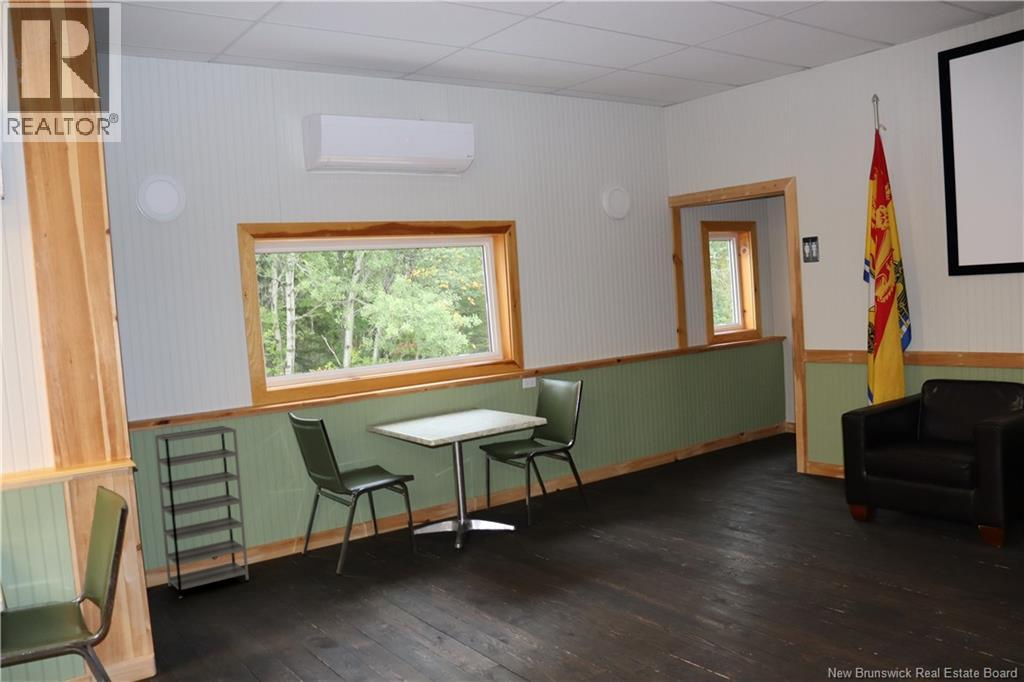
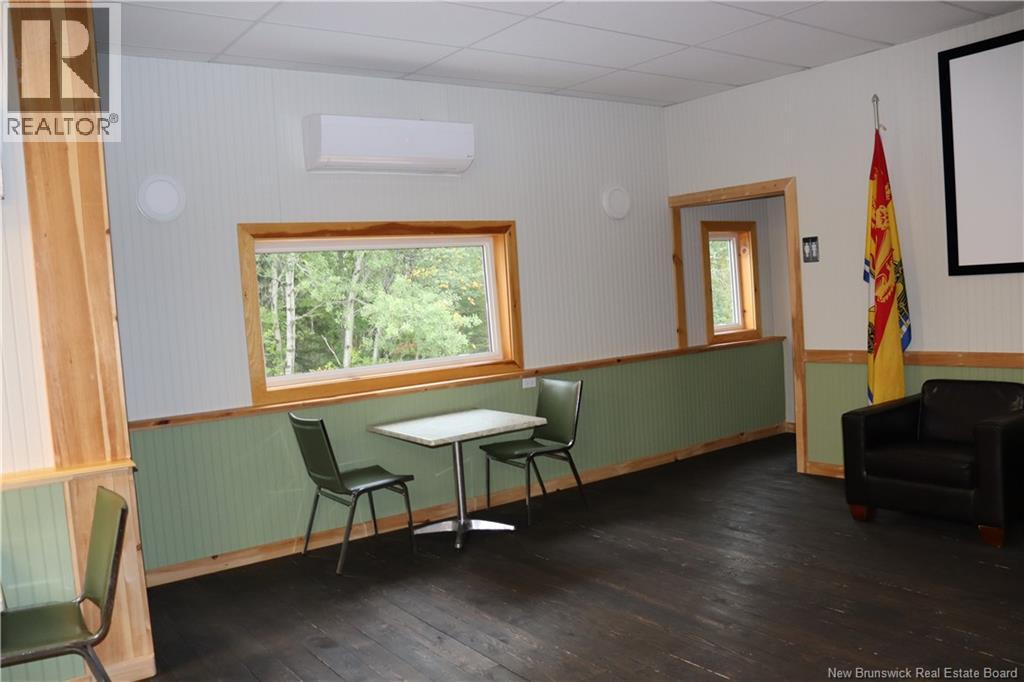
- shelving unit [154,425,250,599]
